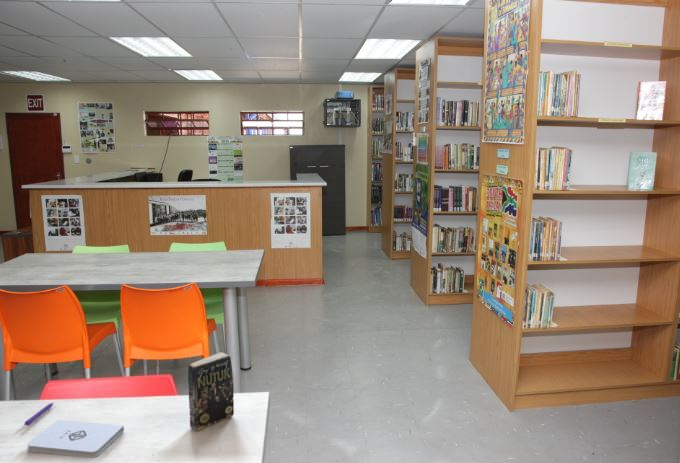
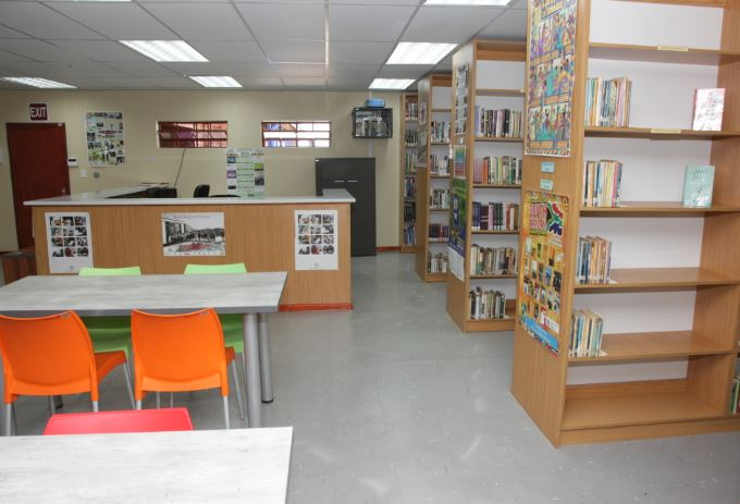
- notepad [26,419,125,459]
- book [187,351,235,432]
- pen [23,402,54,426]
